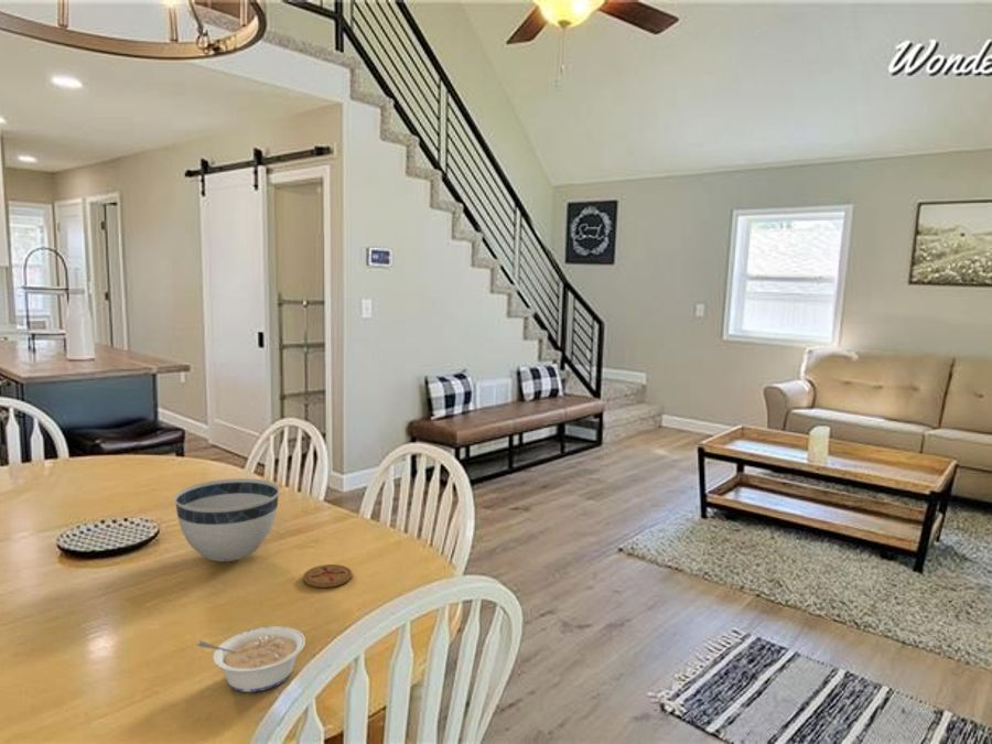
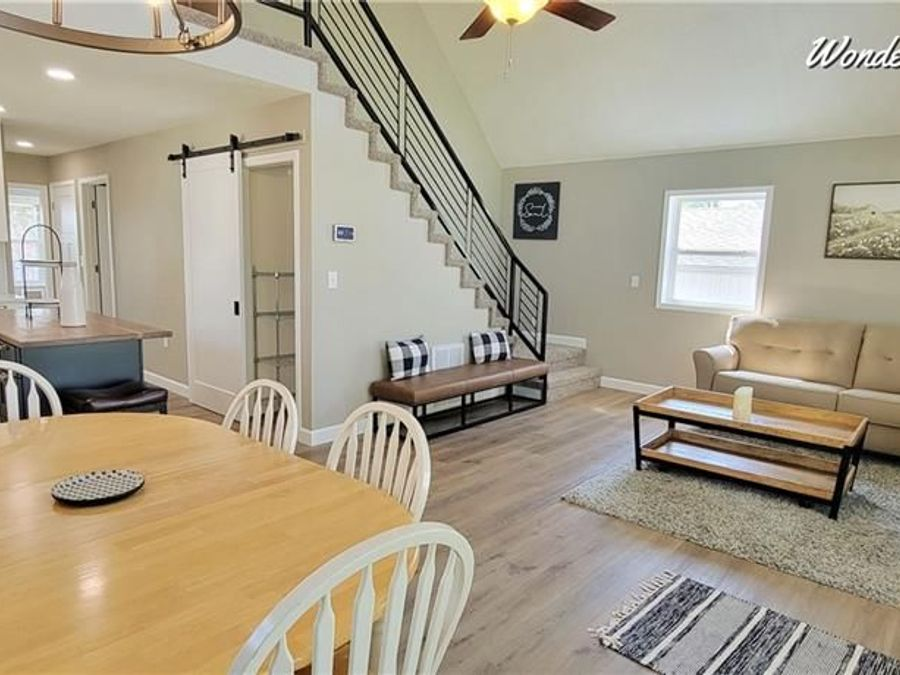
- legume [196,625,306,693]
- coaster [302,563,353,589]
- bowl [173,477,281,562]
